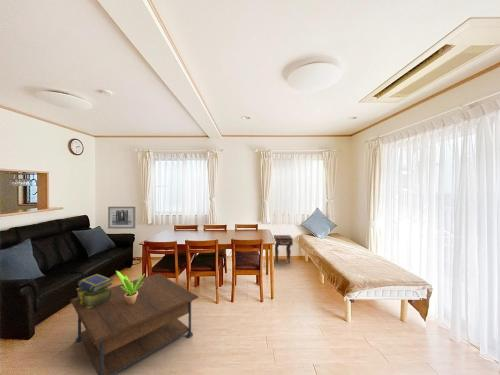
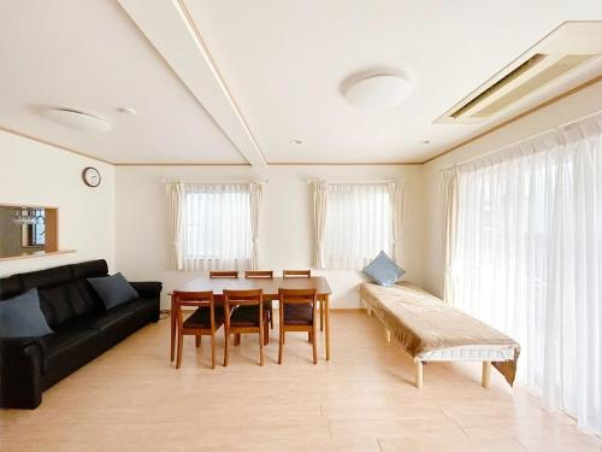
- stack of books [75,273,114,308]
- coffee table [69,273,200,375]
- potted plant [115,270,146,304]
- wall art [107,206,137,230]
- nightstand [272,234,294,264]
